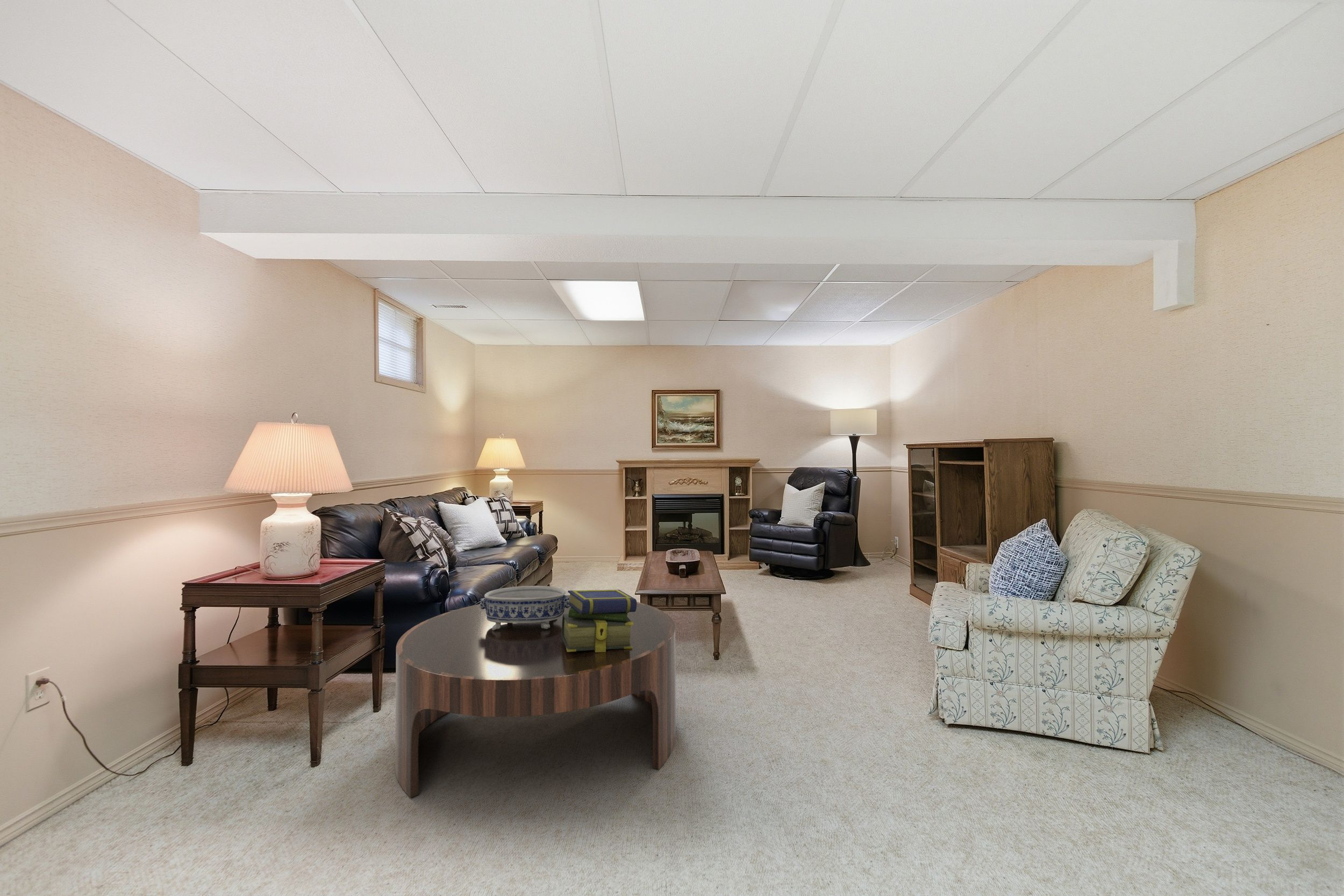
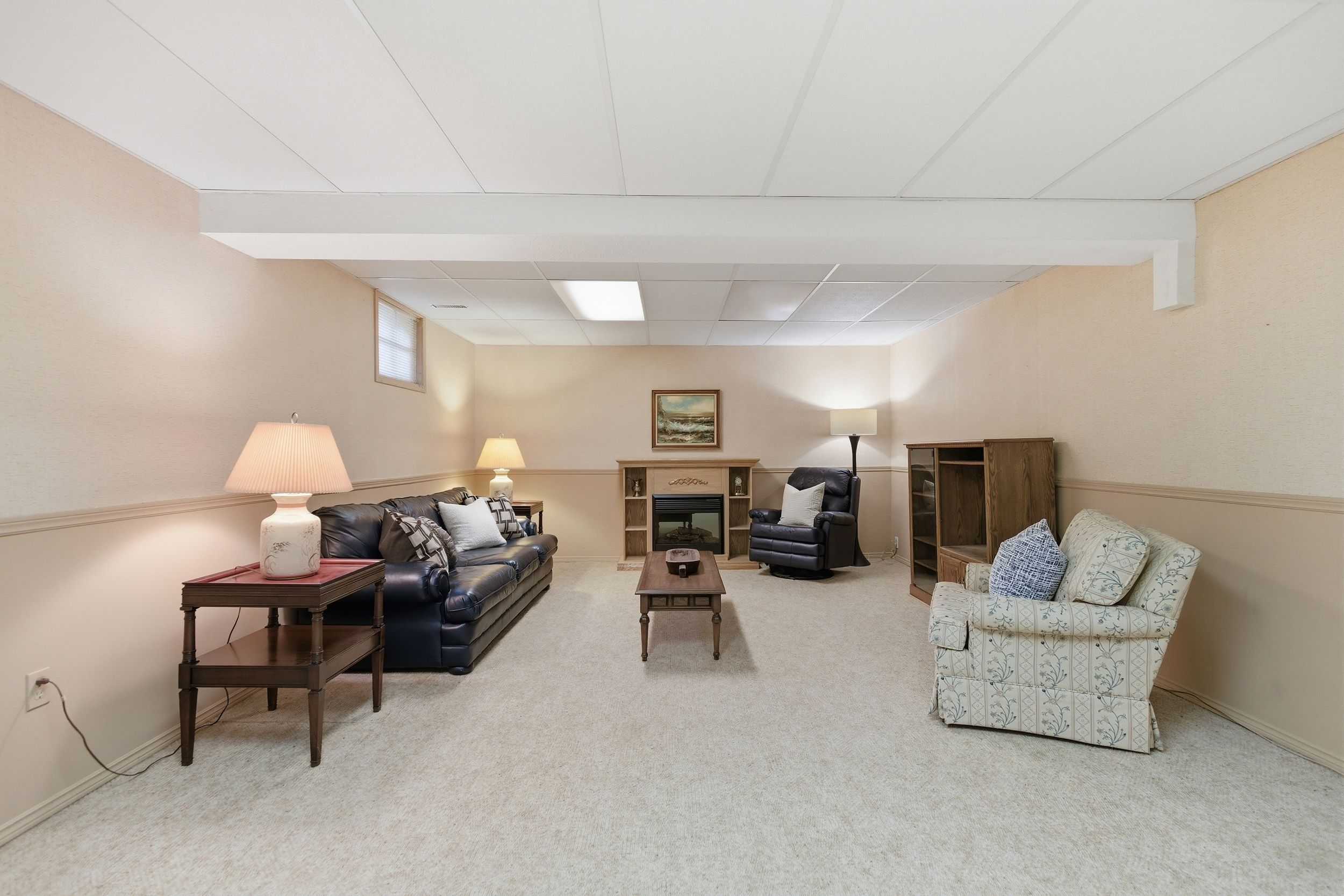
- decorative bowl [480,585,570,630]
- stack of books [562,589,637,653]
- coffee table [395,594,676,798]
